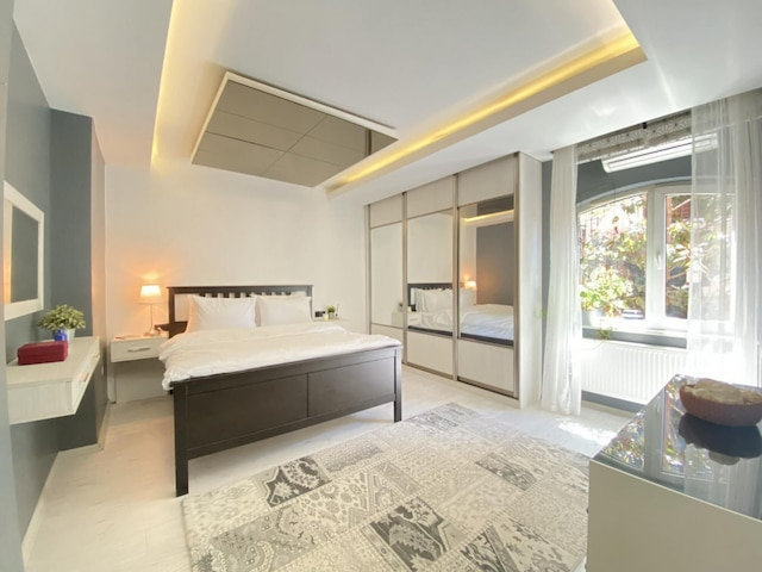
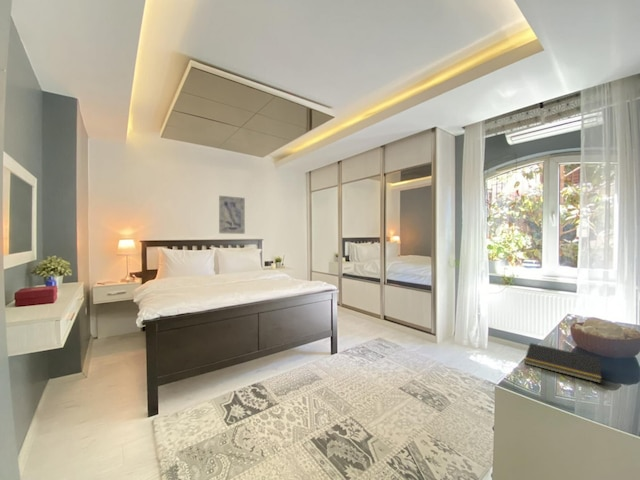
+ notepad [523,342,602,384]
+ wall art [218,195,246,235]
